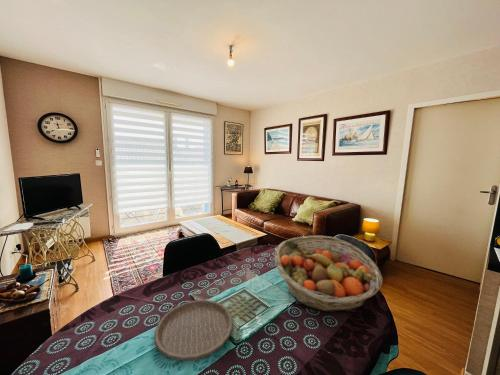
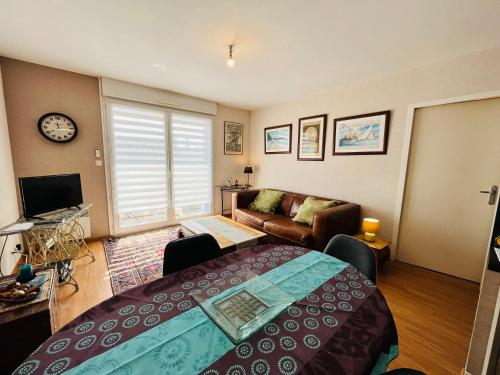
- fruit basket [274,235,384,313]
- plate [153,299,234,362]
